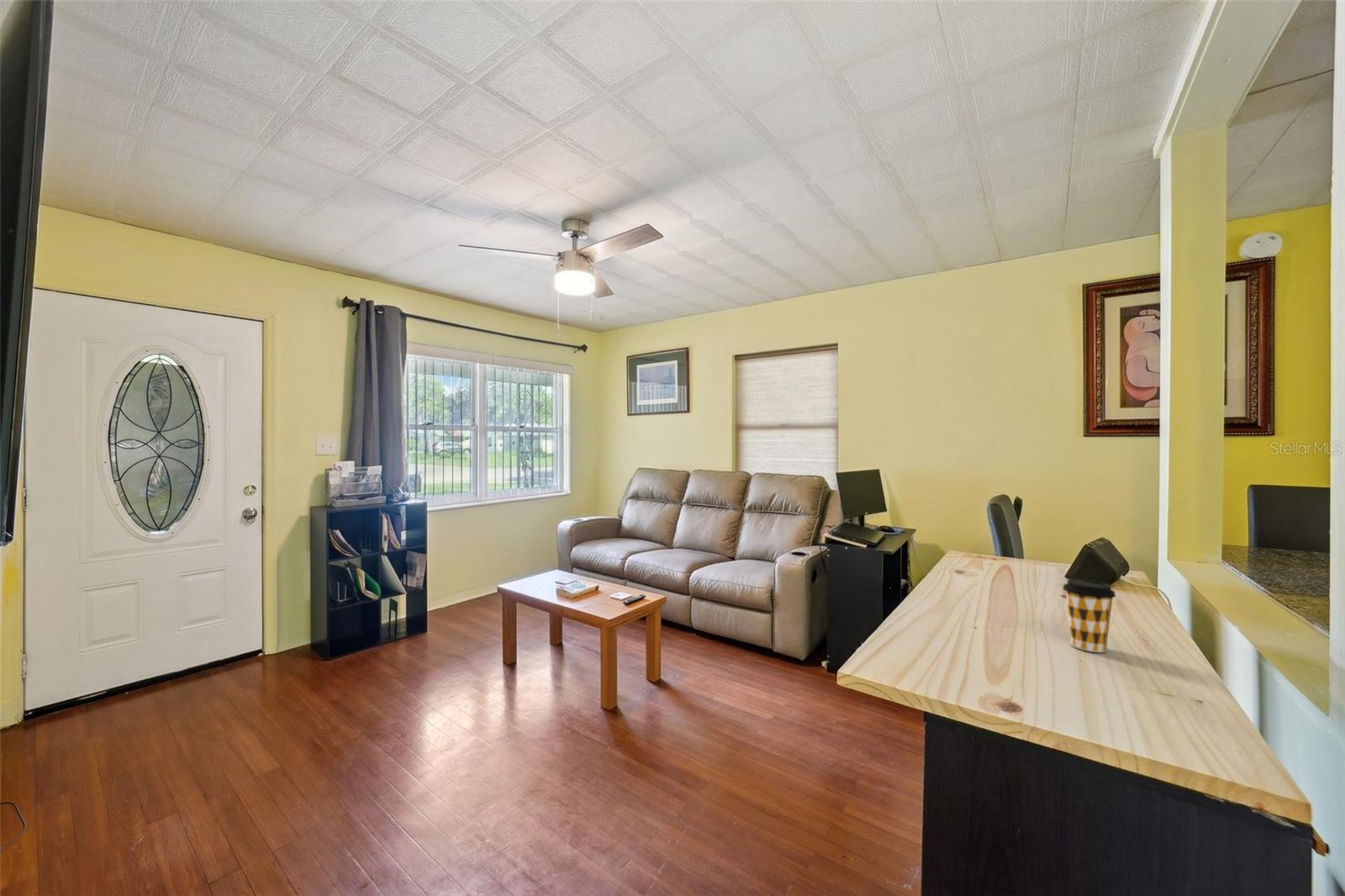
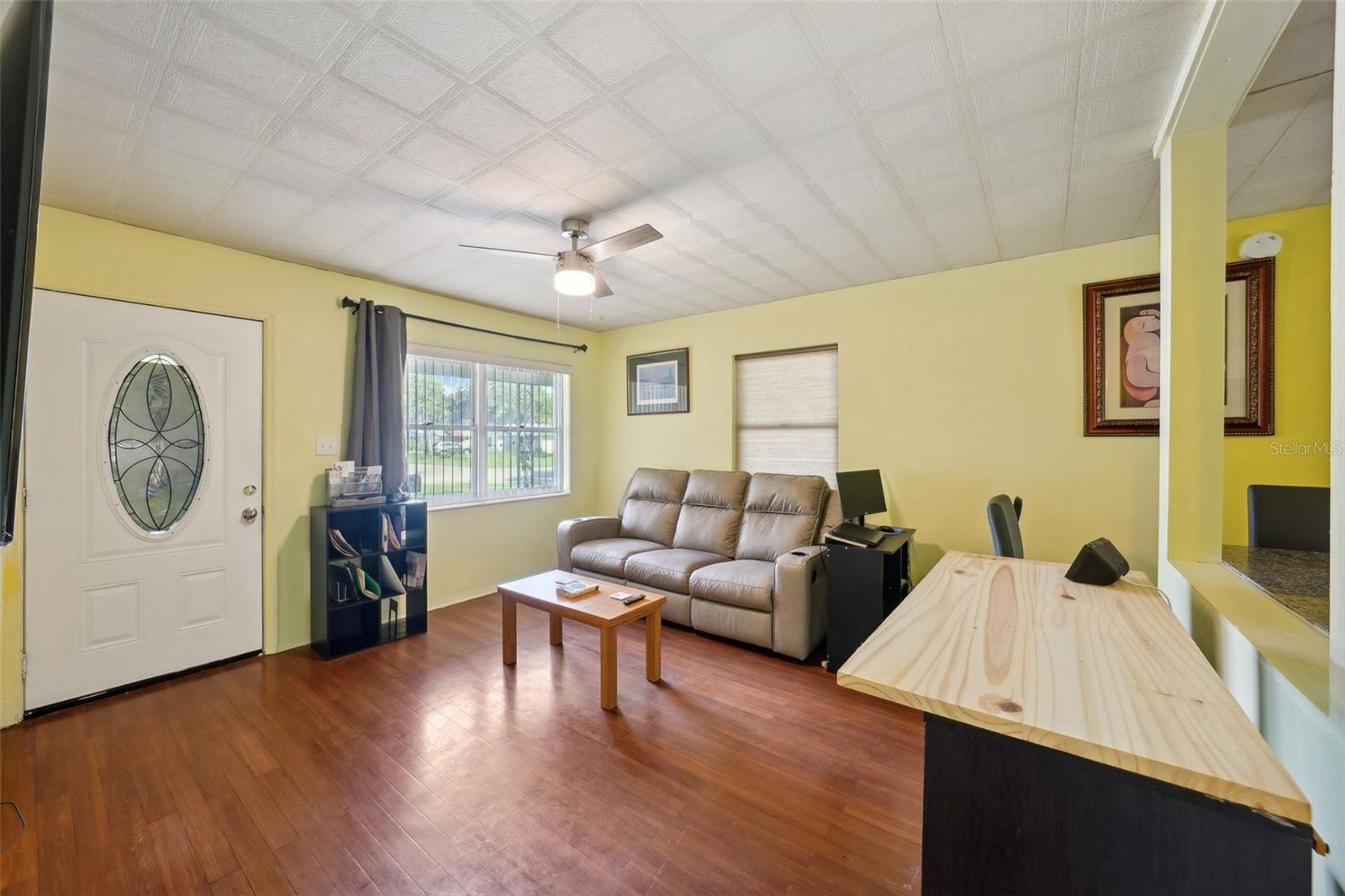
- coffee cup [1062,578,1116,653]
